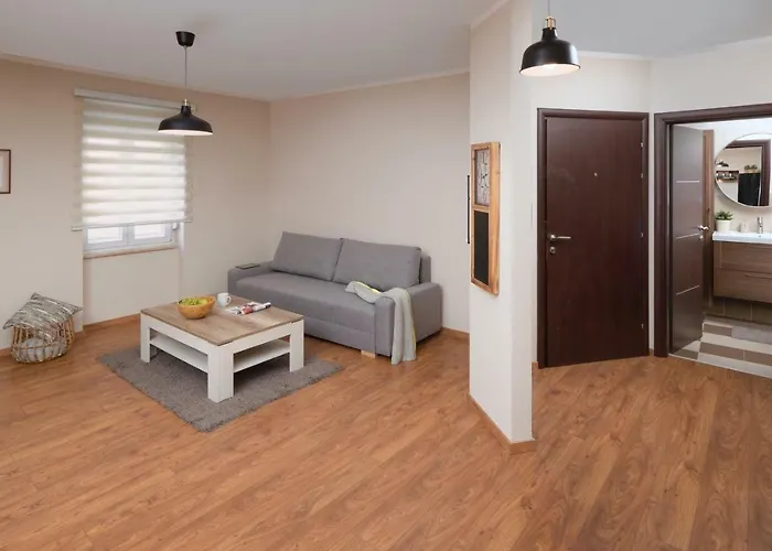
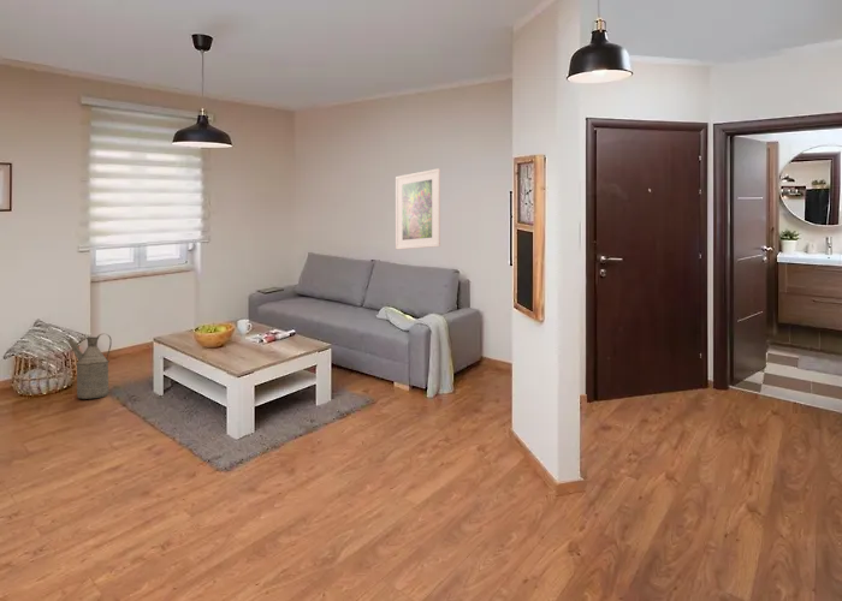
+ watering can [66,332,113,399]
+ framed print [395,167,441,250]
